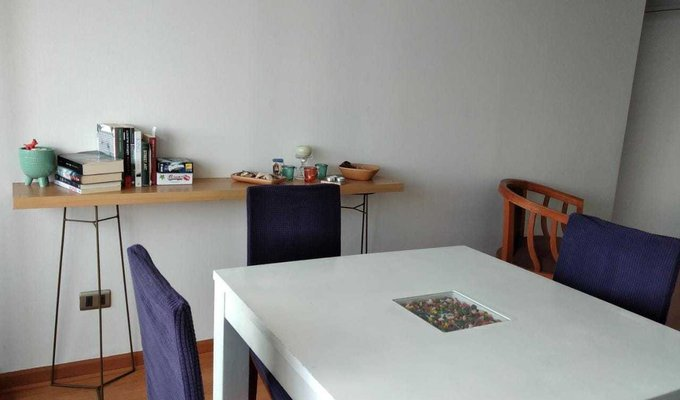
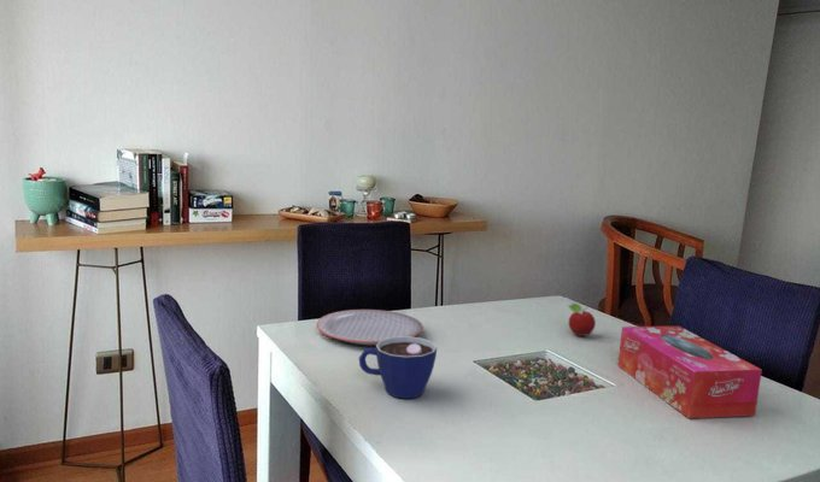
+ plate [316,308,424,346]
+ cup [358,336,438,400]
+ fruit [561,296,597,337]
+ tissue box [616,325,763,419]
